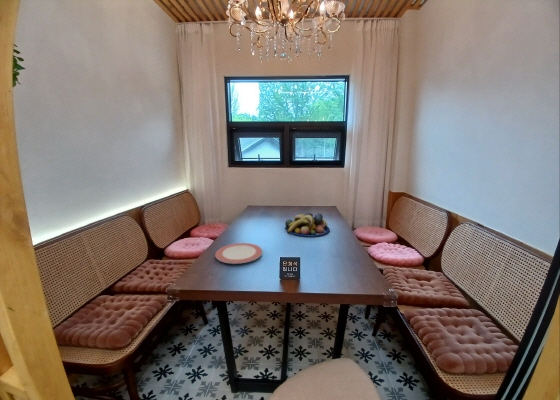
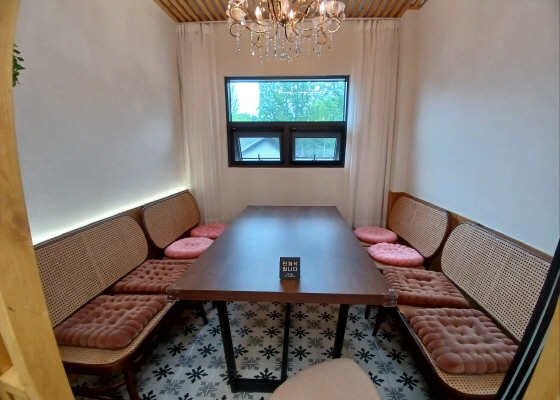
- plate [214,242,264,265]
- fruit bowl [284,212,331,238]
